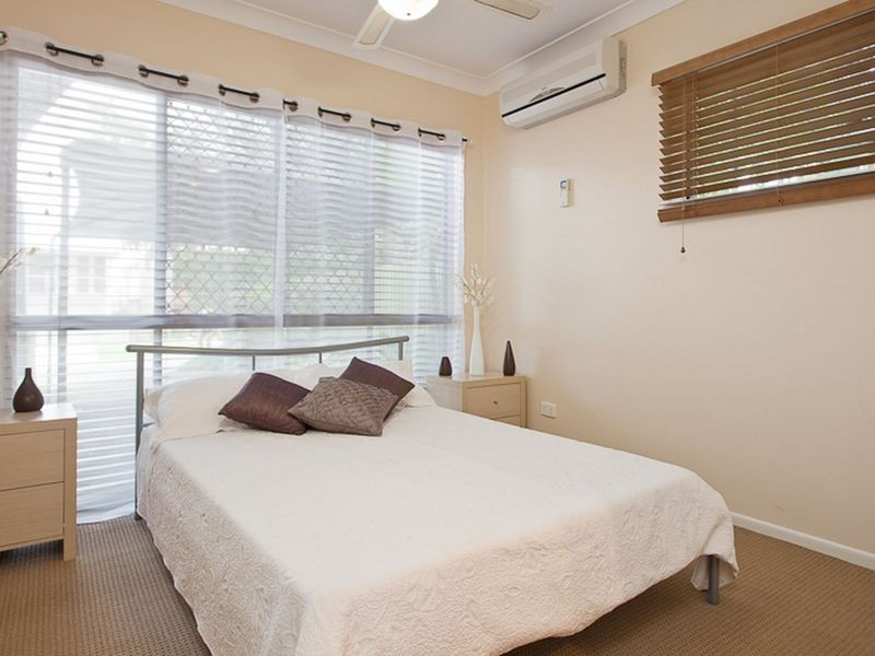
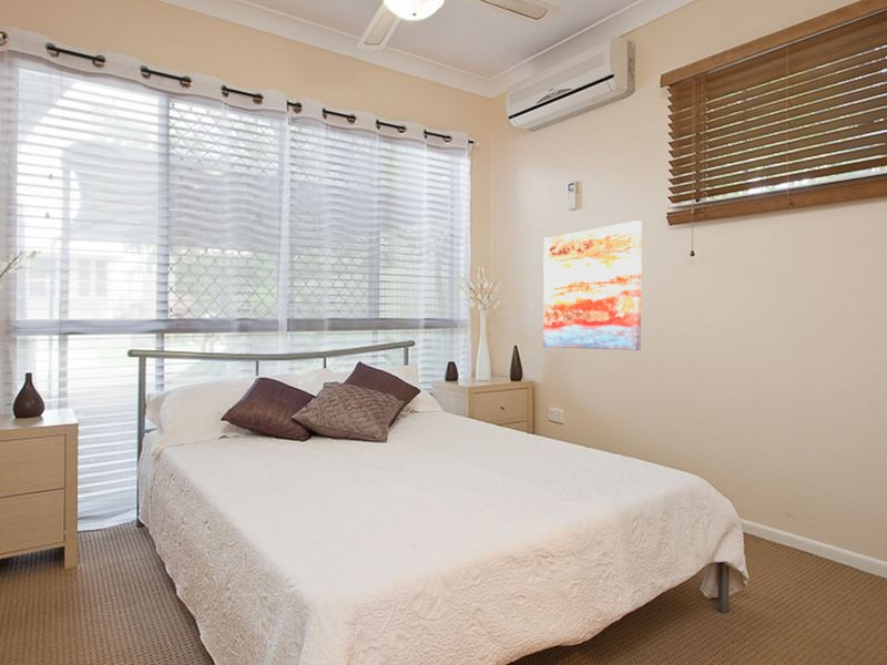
+ wall art [542,219,643,351]
